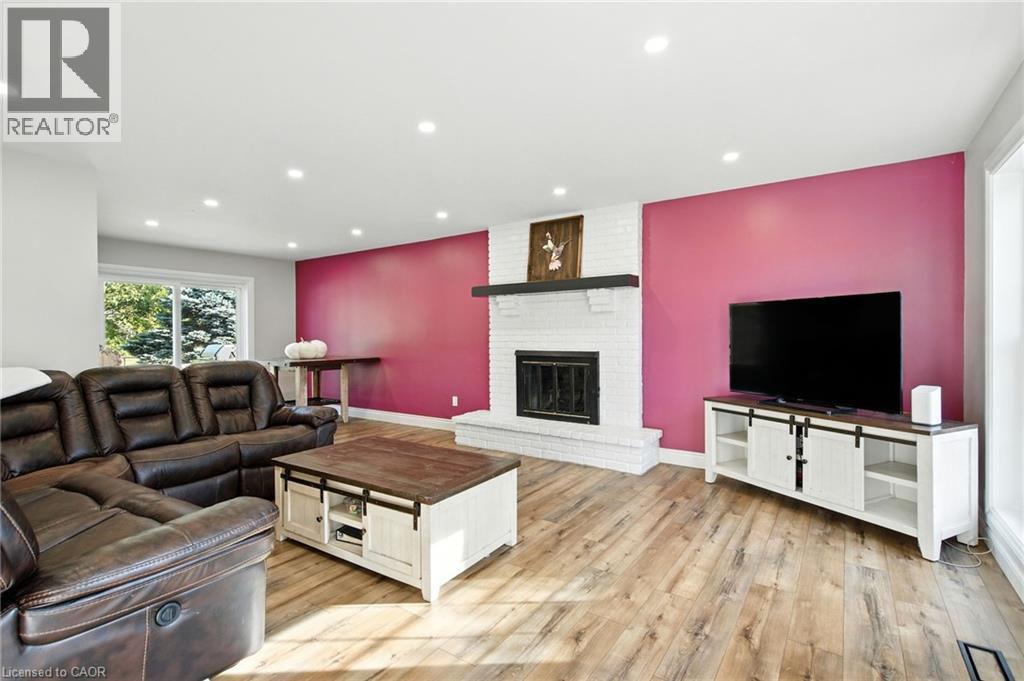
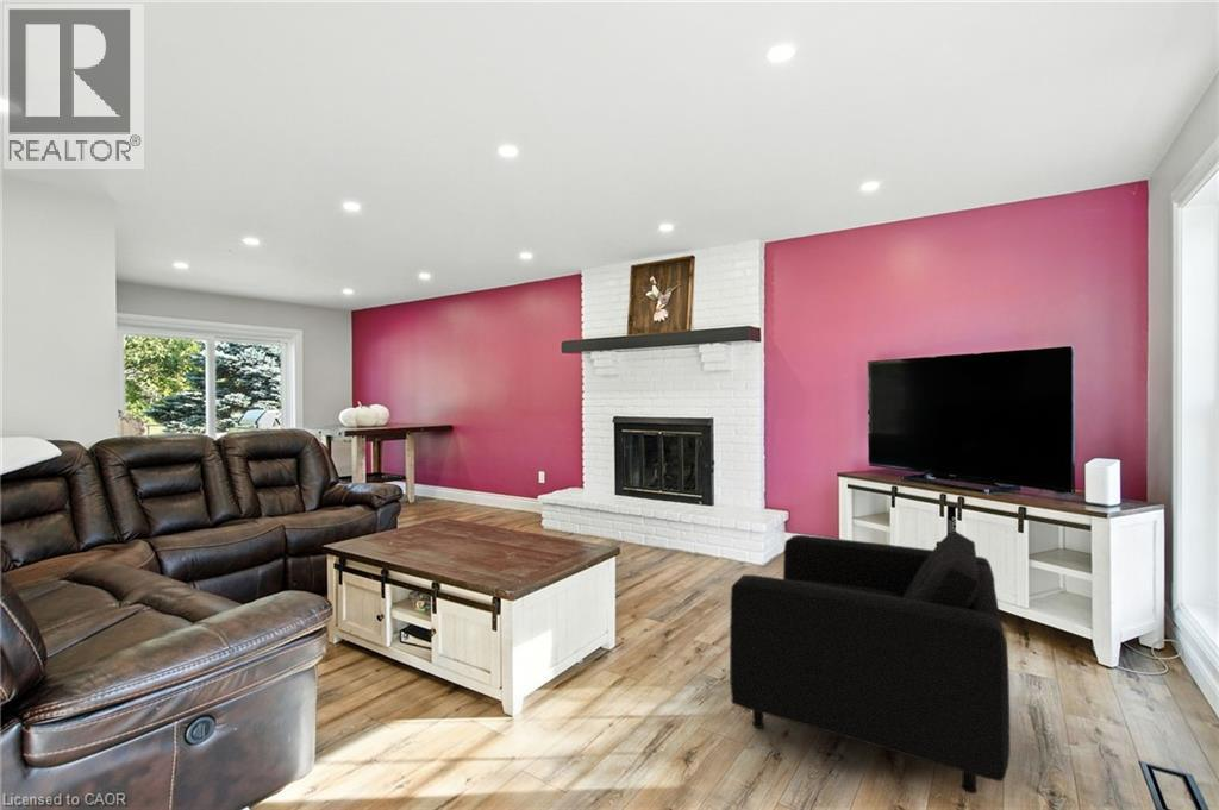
+ armchair [729,529,1011,795]
